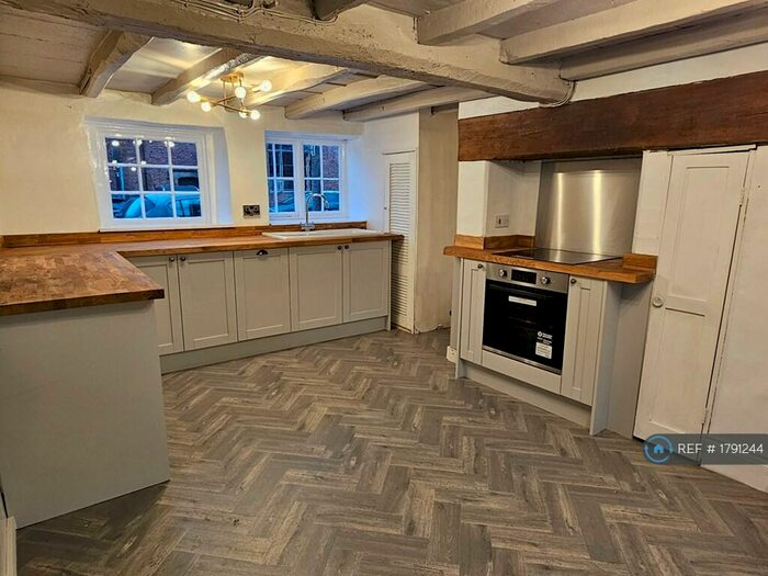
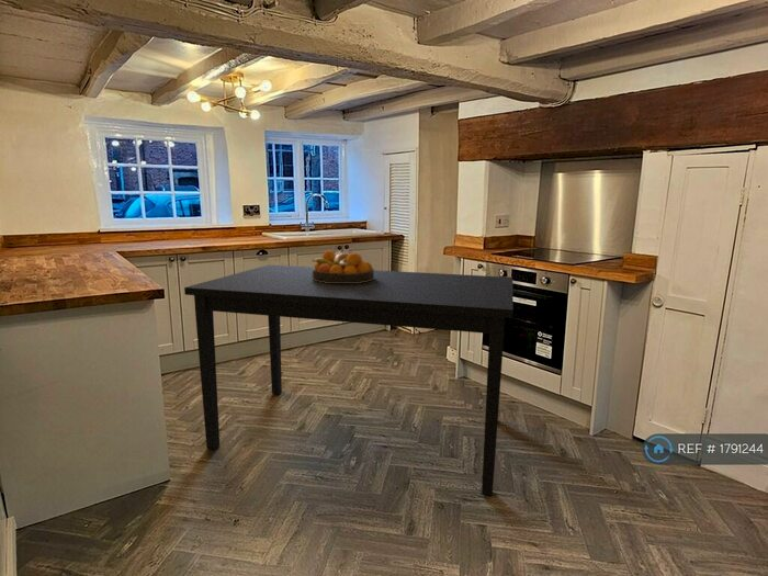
+ dining table [183,263,515,497]
+ fruit bowl [312,250,375,283]
